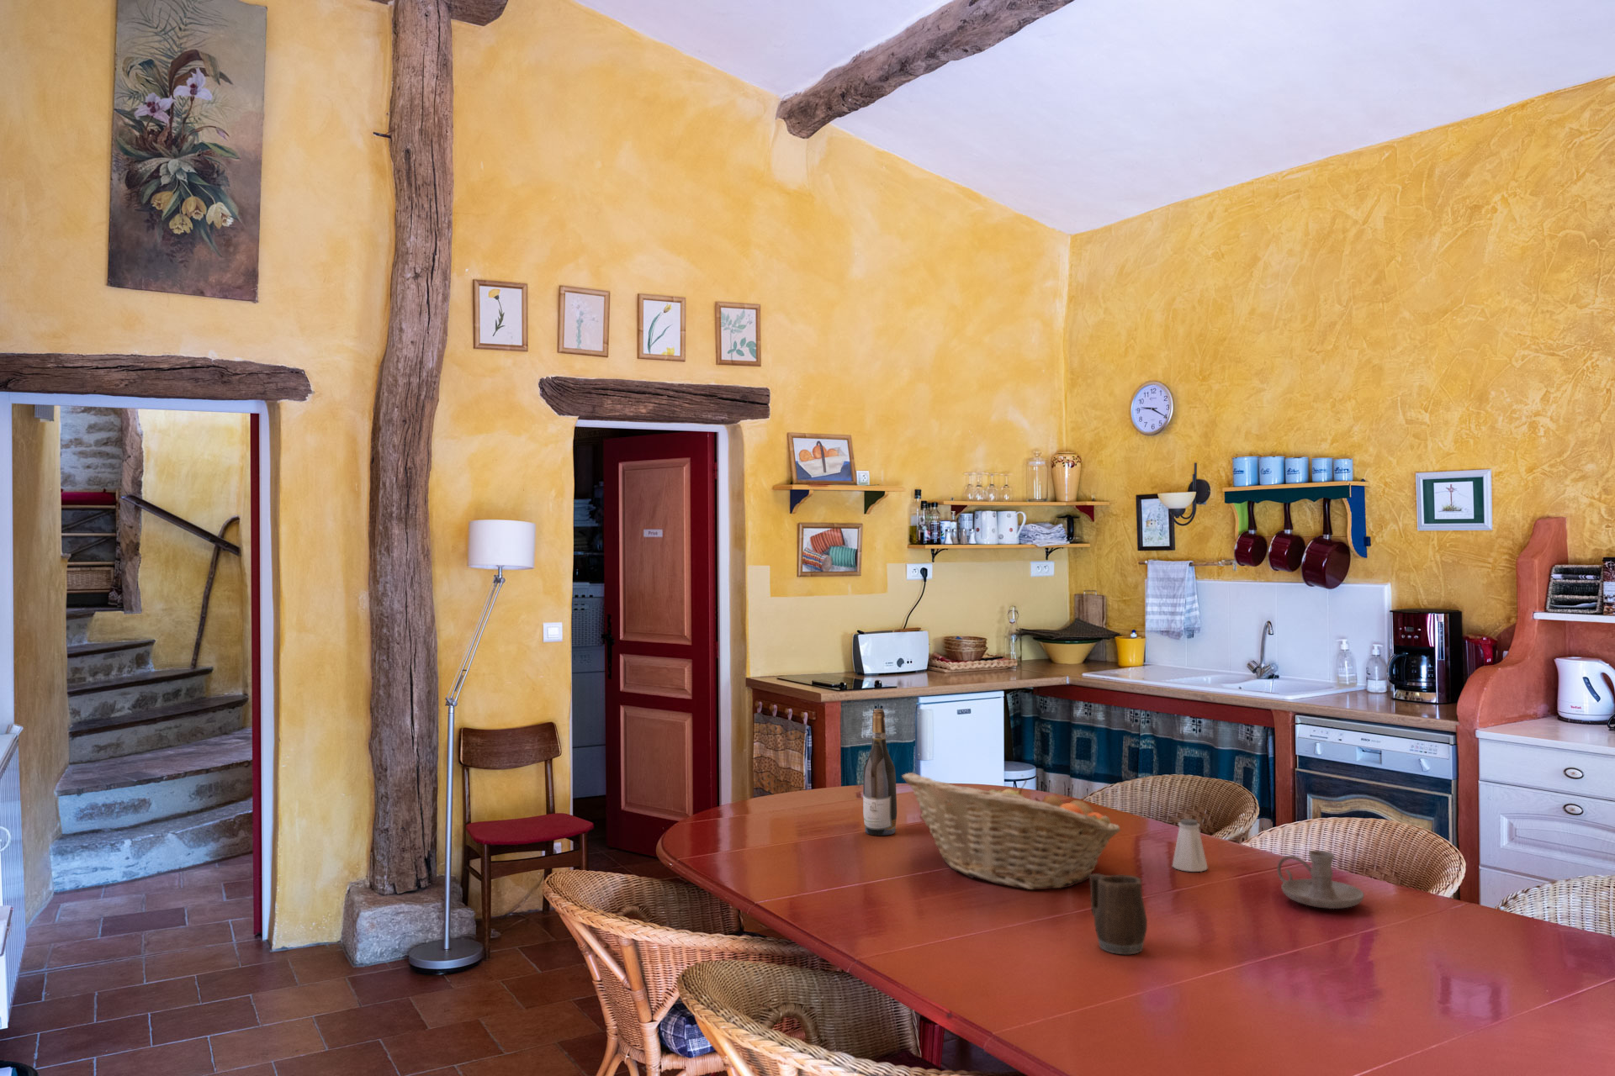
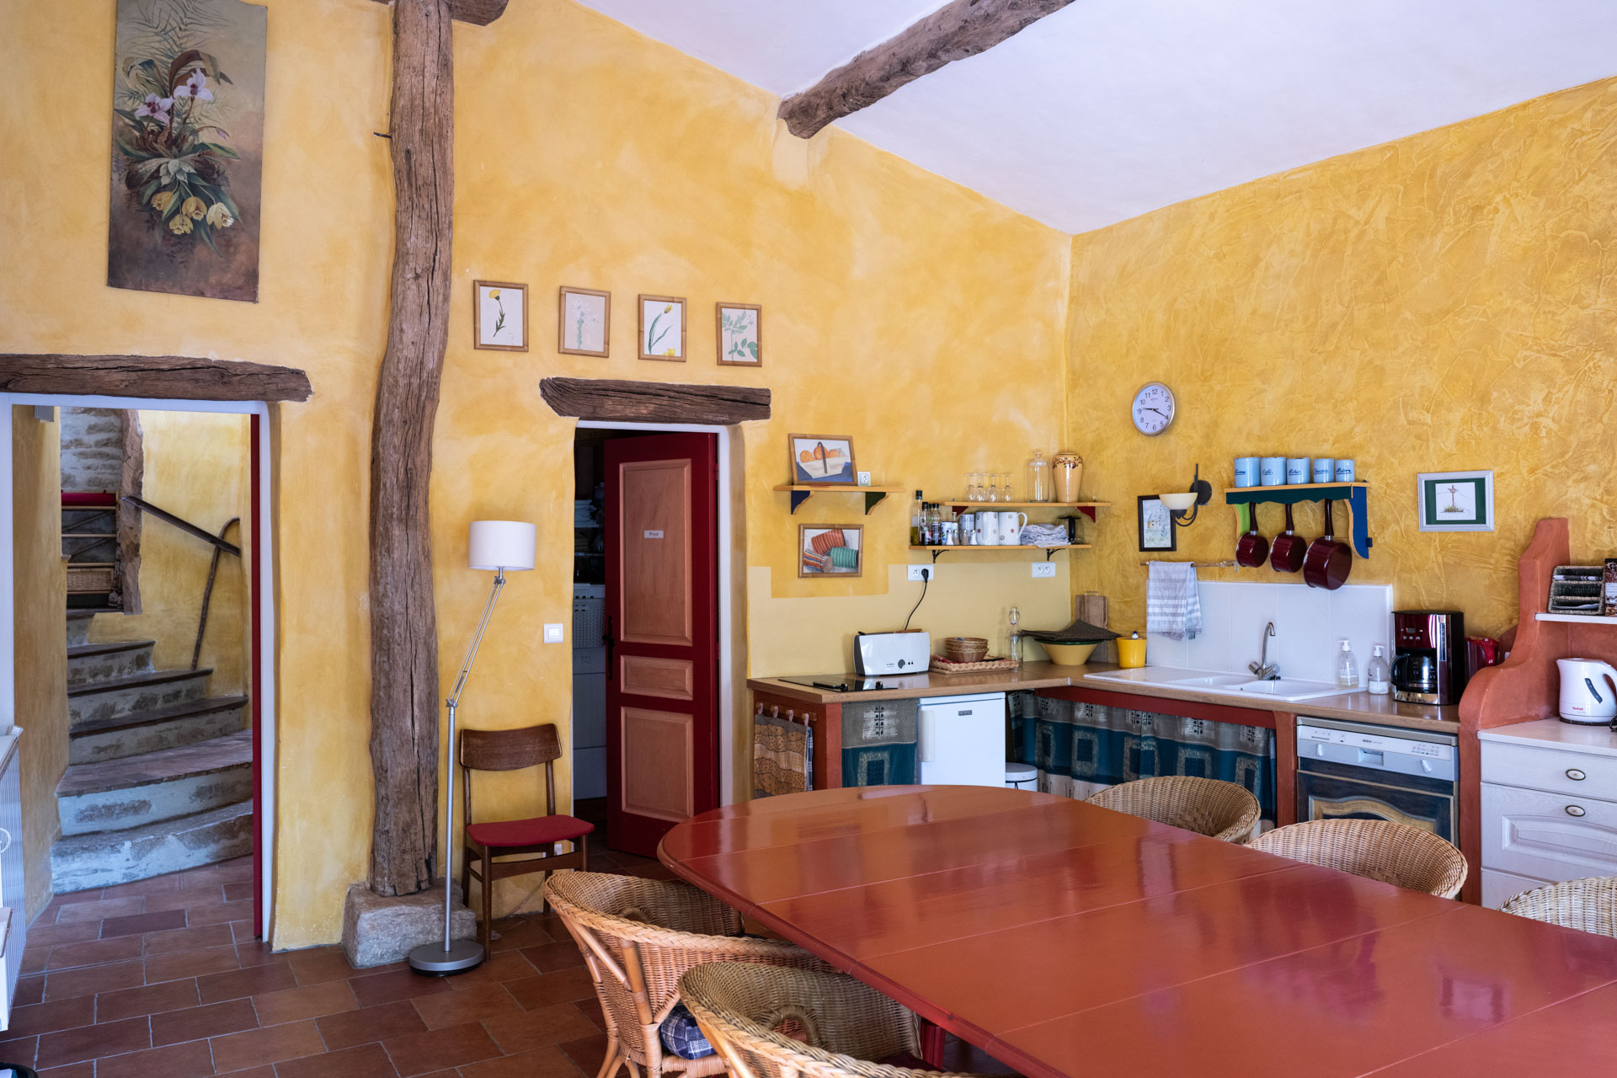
- candle holder [1276,850,1365,909]
- saltshaker [1170,818,1209,873]
- fruit basket [901,772,1122,890]
- mug [1090,873,1149,955]
- wine bottle [862,707,898,836]
